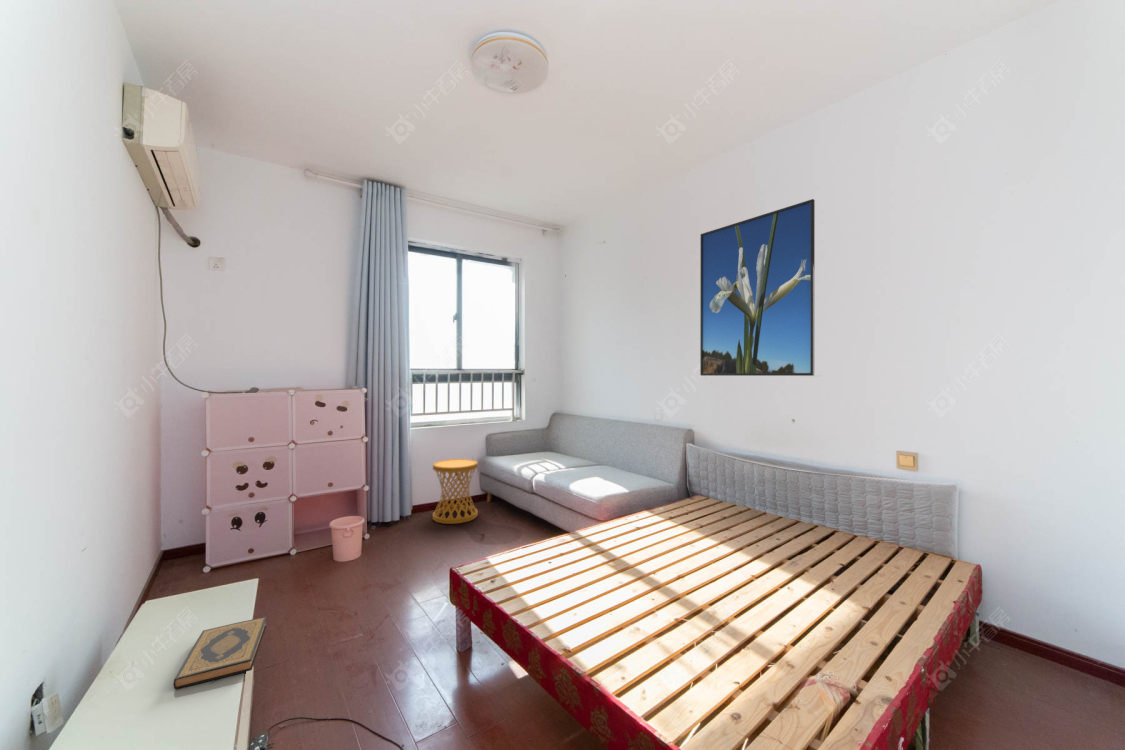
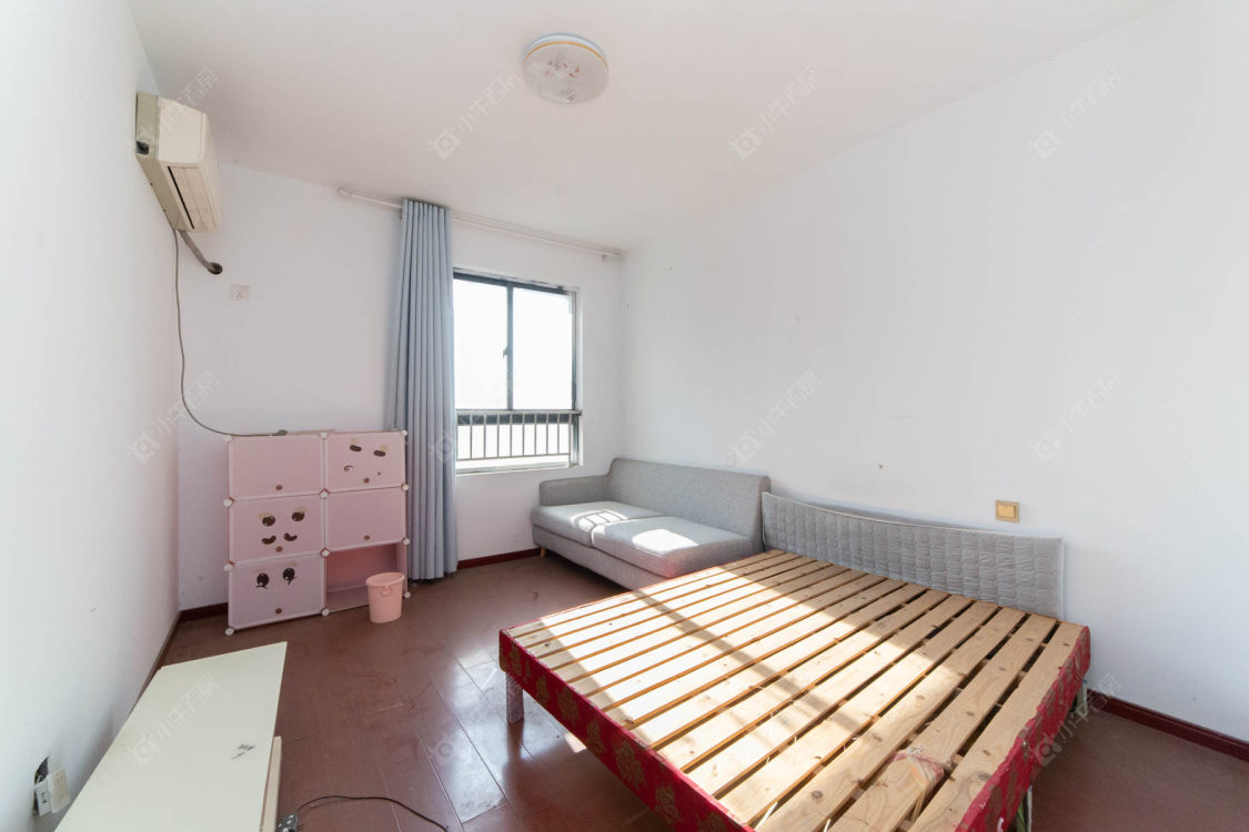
- side table [432,458,479,525]
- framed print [699,198,816,377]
- hardback book [172,615,268,690]
